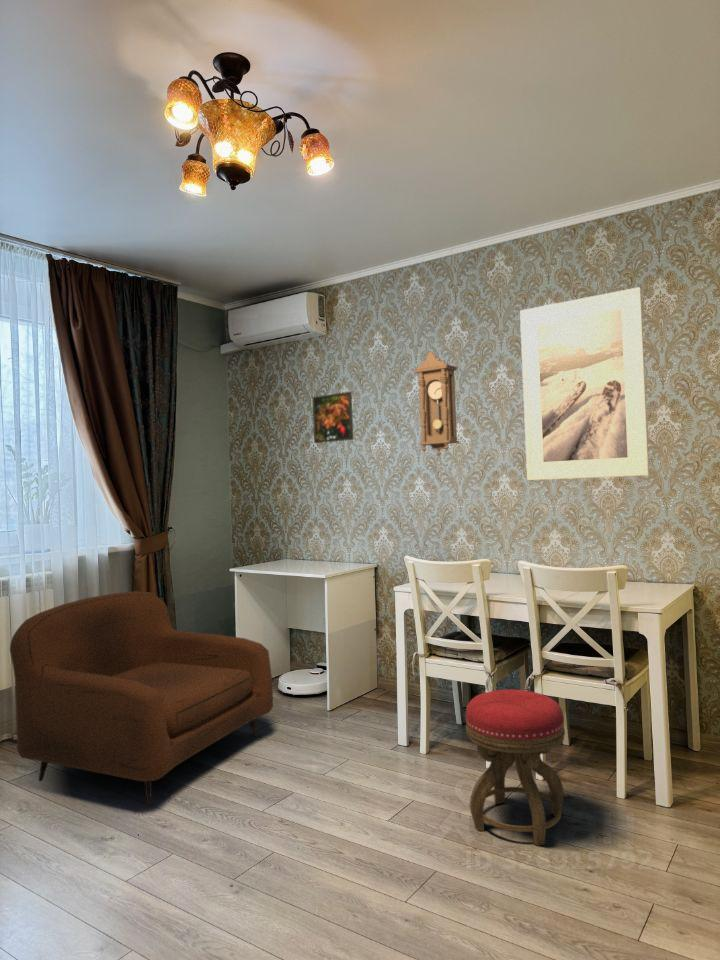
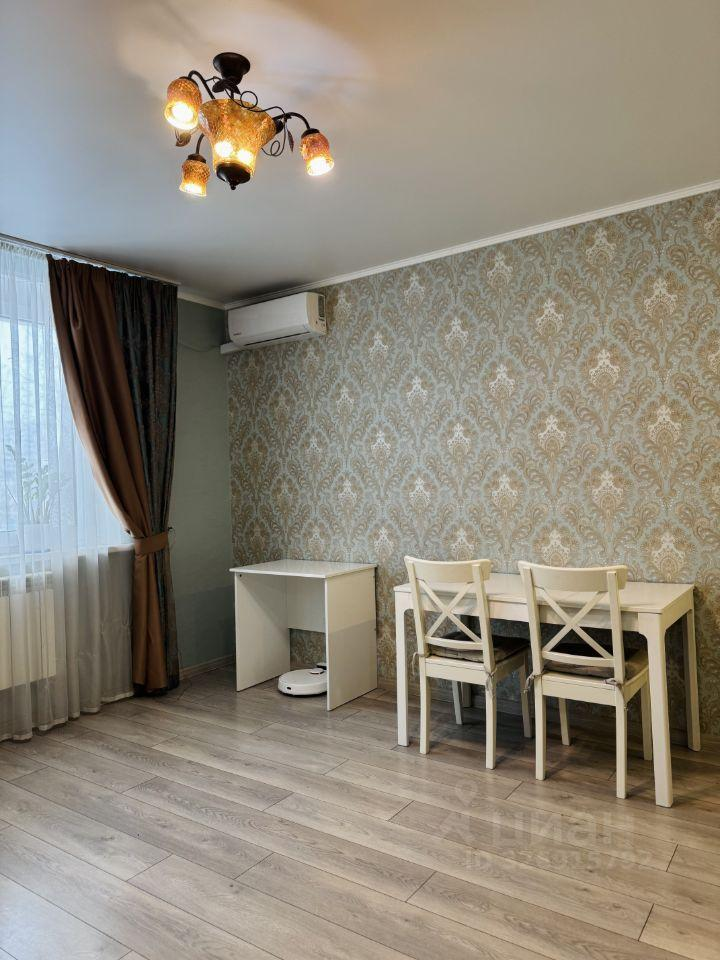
- stool [465,689,566,847]
- armchair [9,590,274,806]
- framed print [519,286,650,481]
- pendulum clock [413,350,460,457]
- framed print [312,391,354,444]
